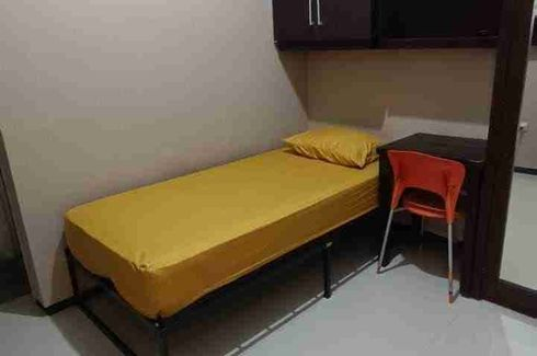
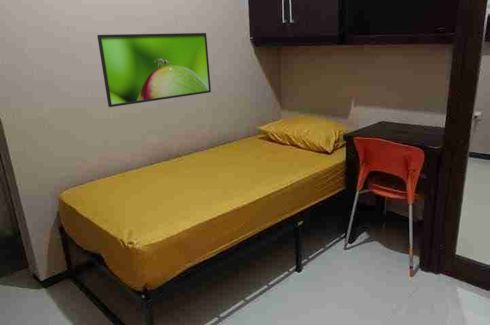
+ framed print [96,32,212,108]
